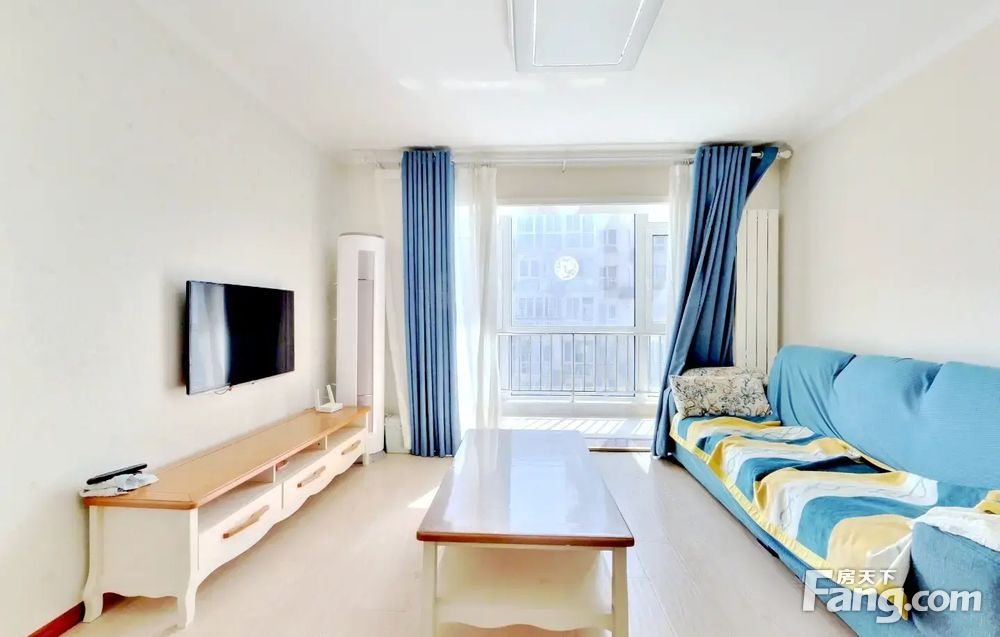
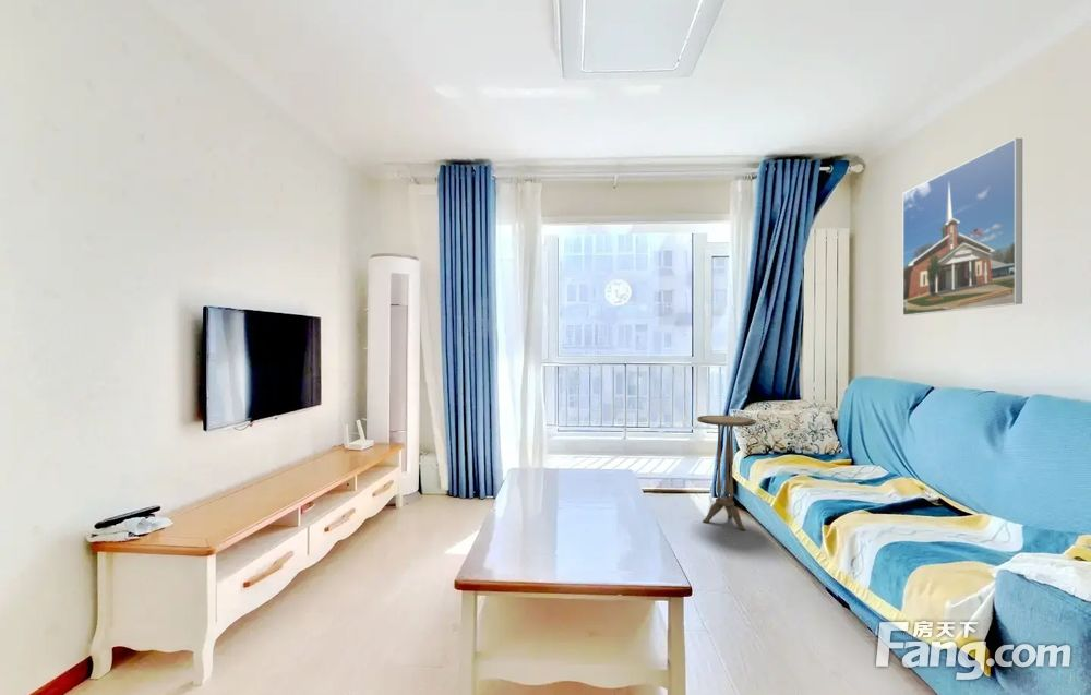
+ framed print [902,137,1023,316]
+ side table [696,415,757,531]
